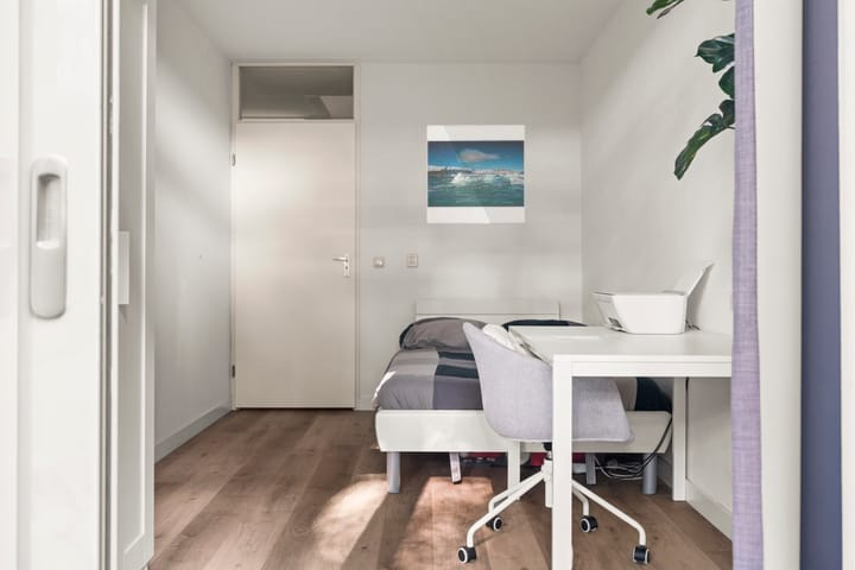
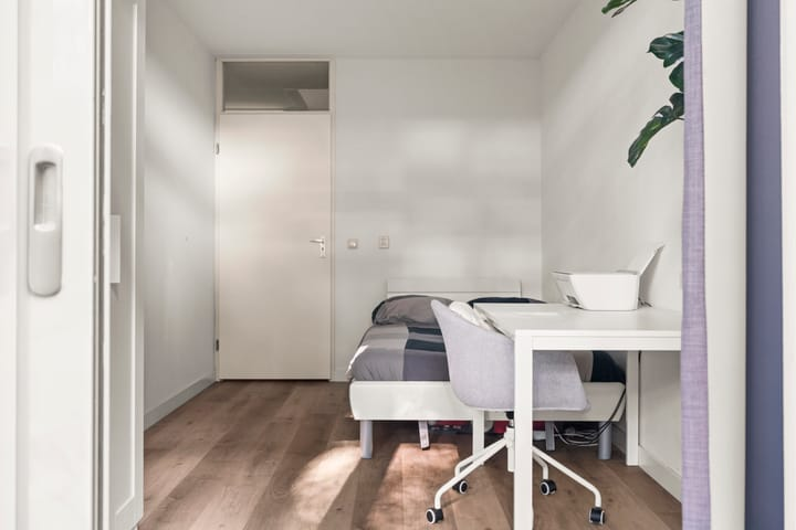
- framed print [425,124,526,224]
